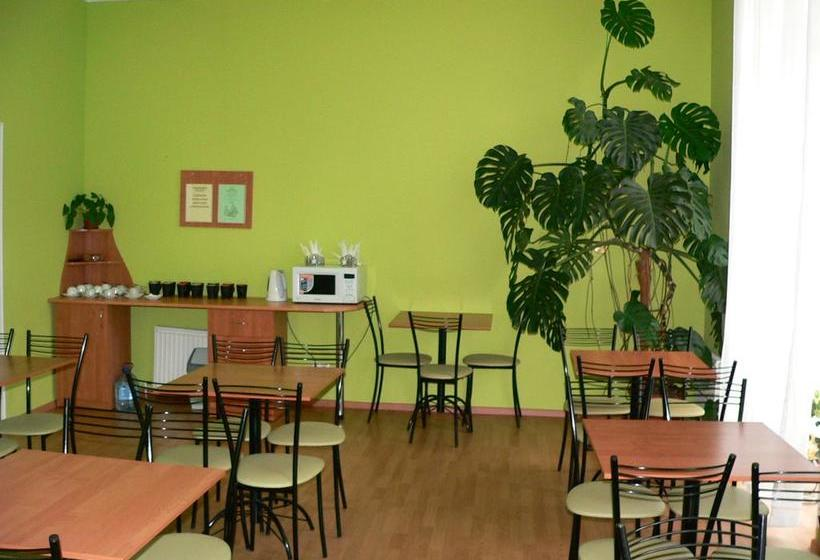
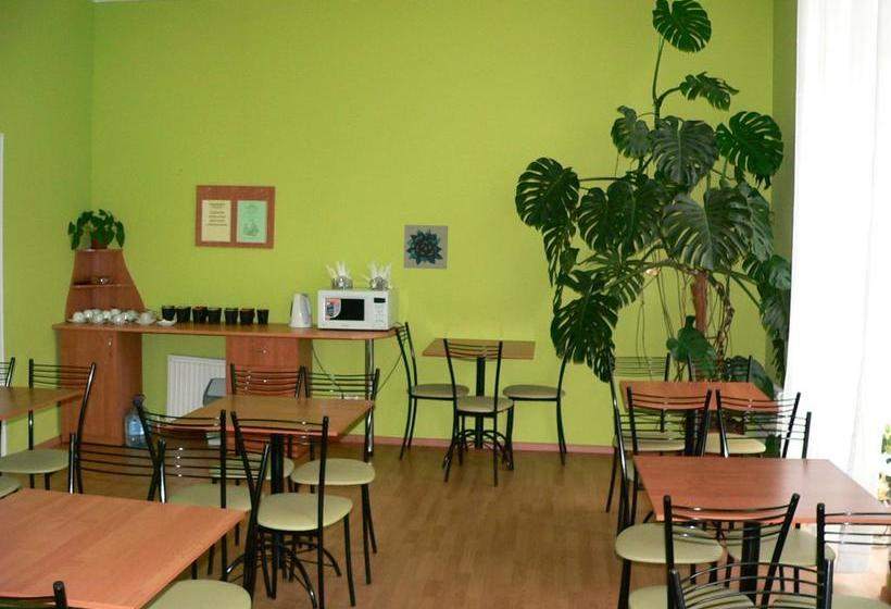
+ wall art [402,224,449,270]
